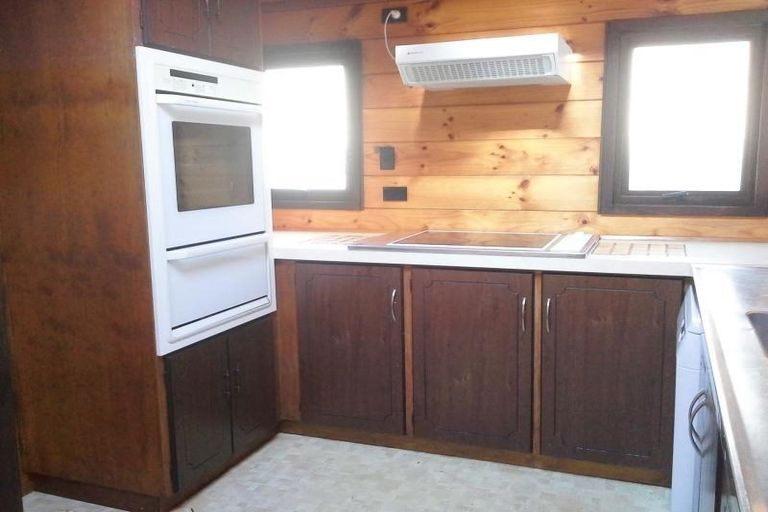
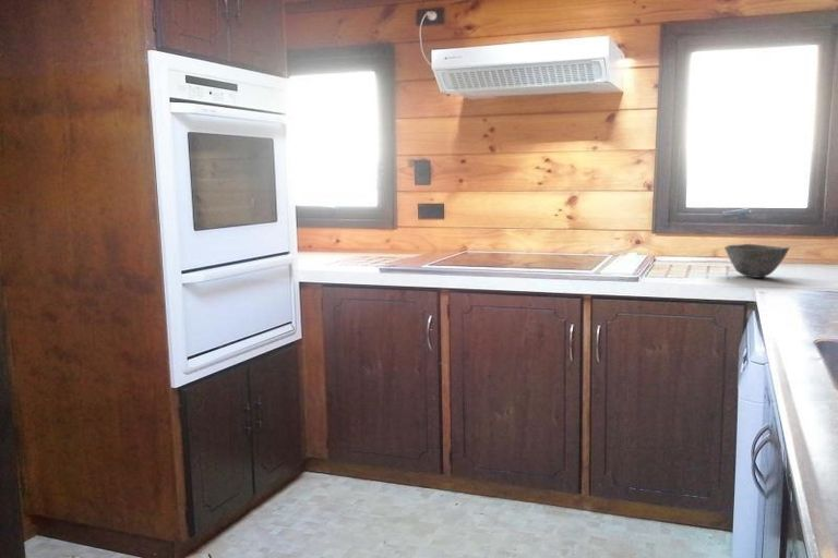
+ bowl [723,243,791,279]
